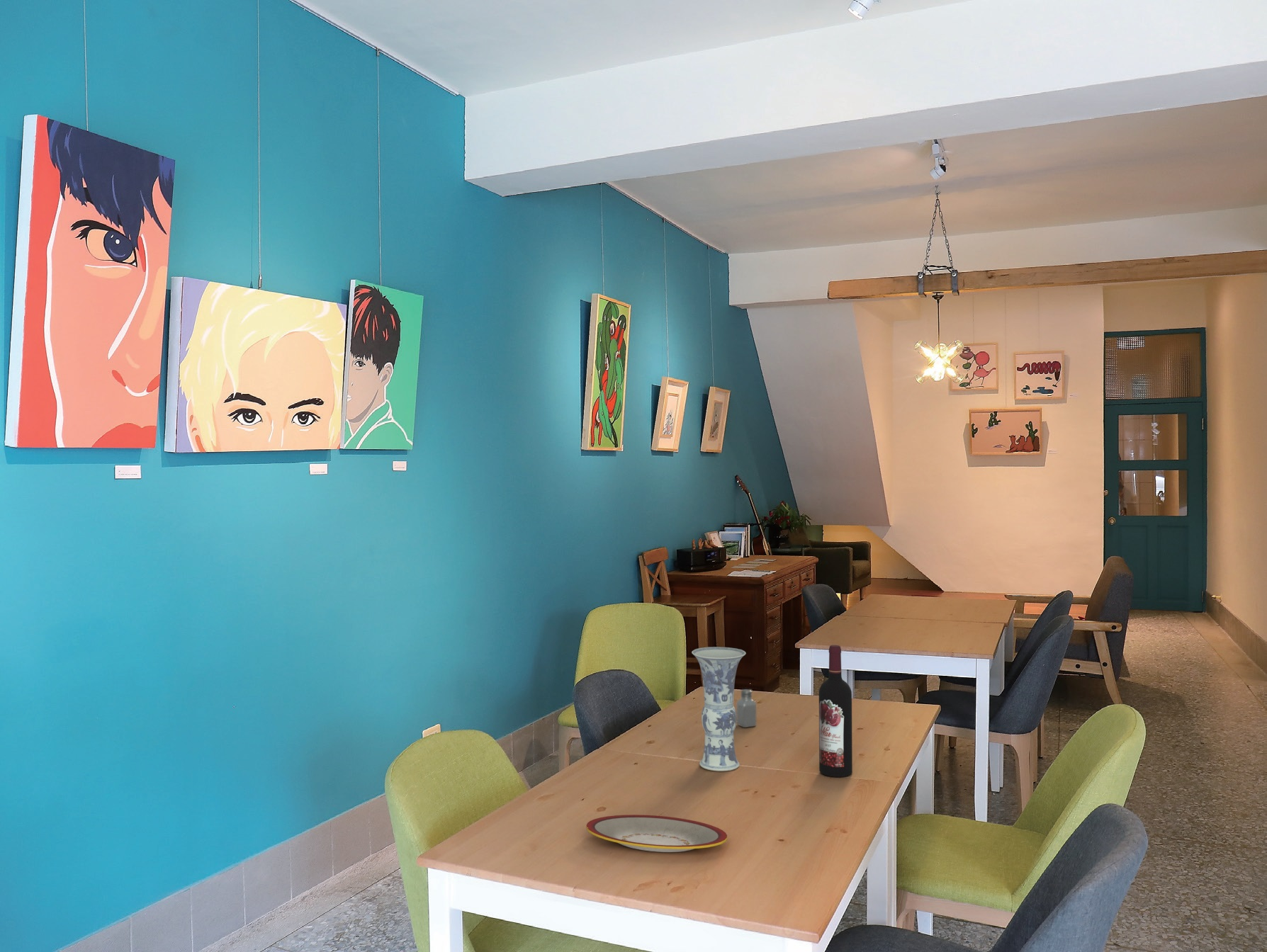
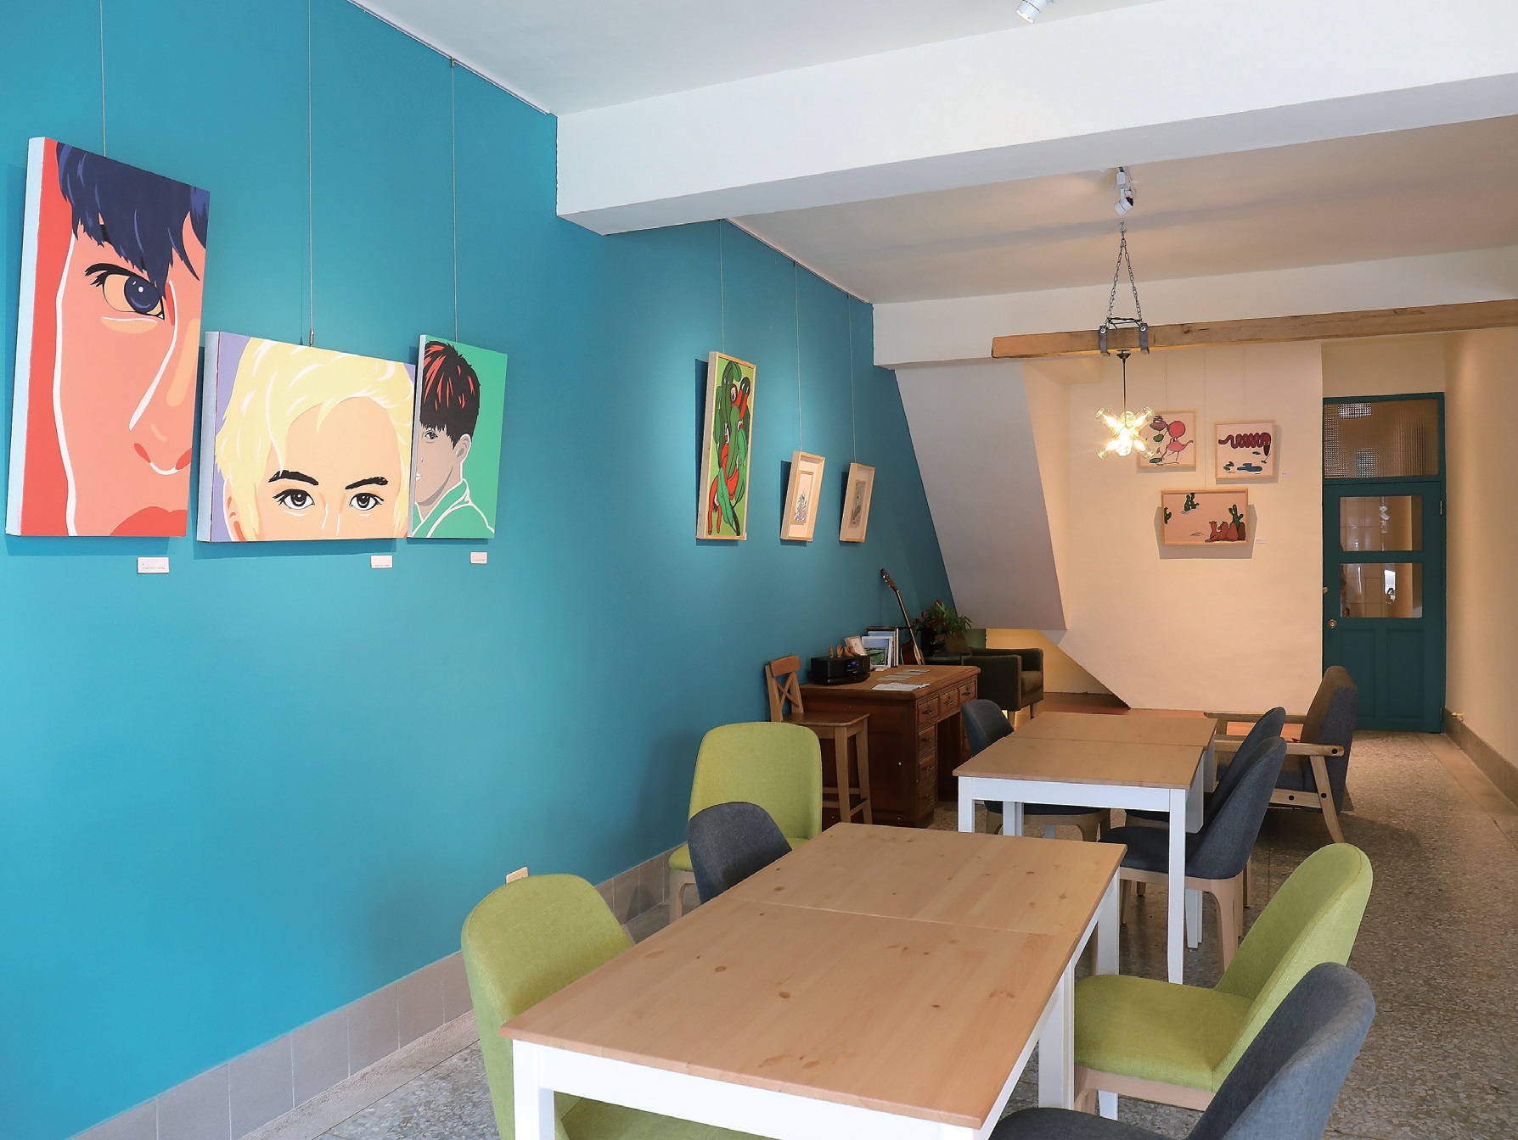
- plate [585,814,728,853]
- saltshaker [736,689,757,728]
- wine bottle [818,645,853,778]
- vase [691,646,746,772]
